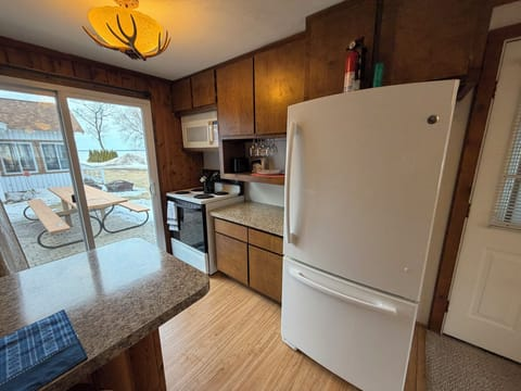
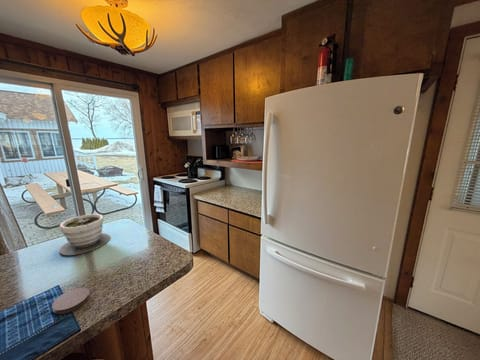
+ coaster [51,286,91,315]
+ planter [58,213,111,256]
